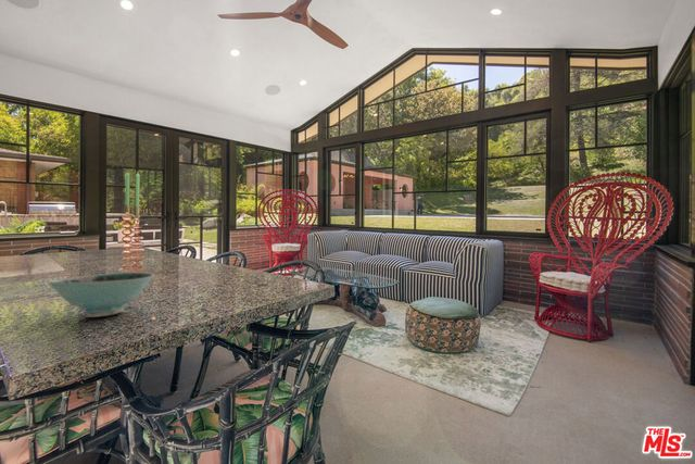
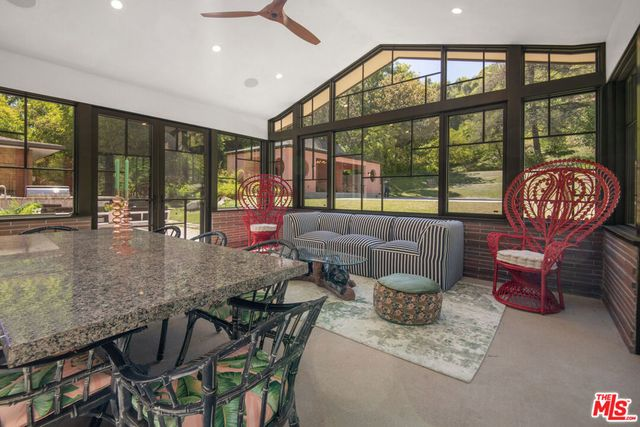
- bowl [47,271,155,318]
